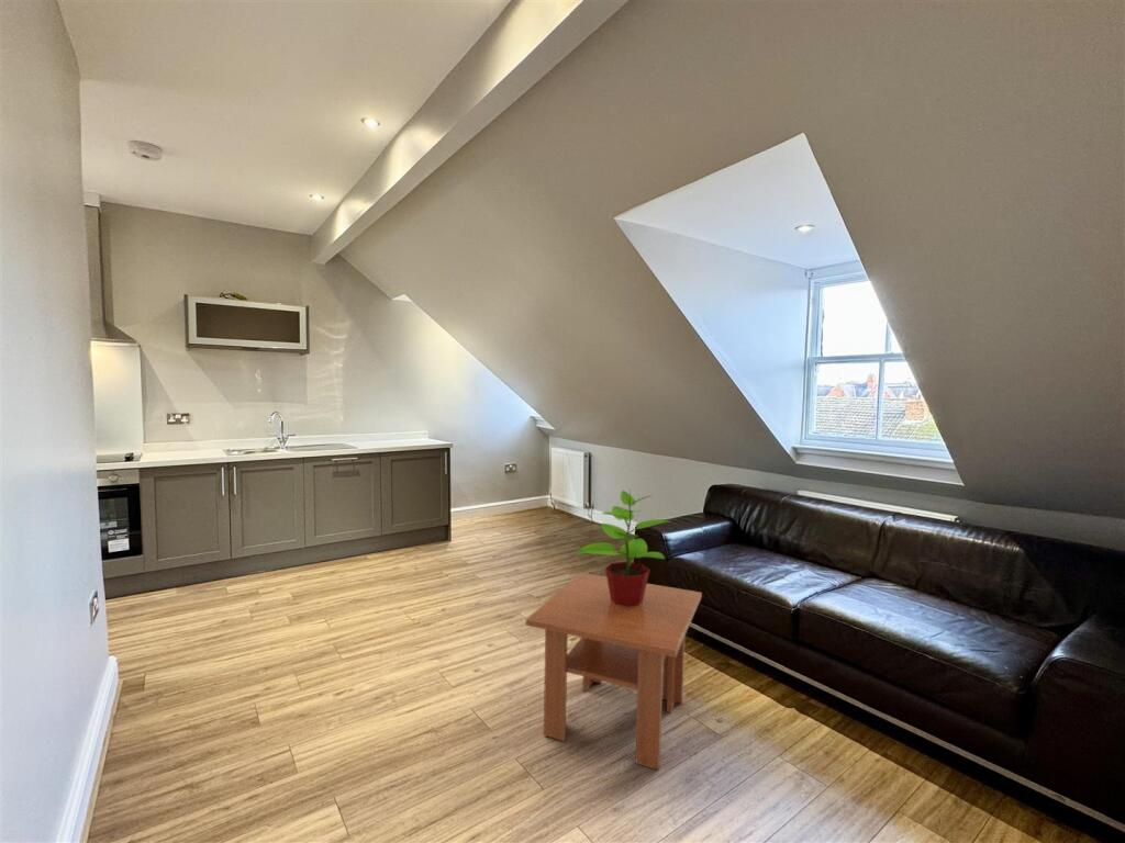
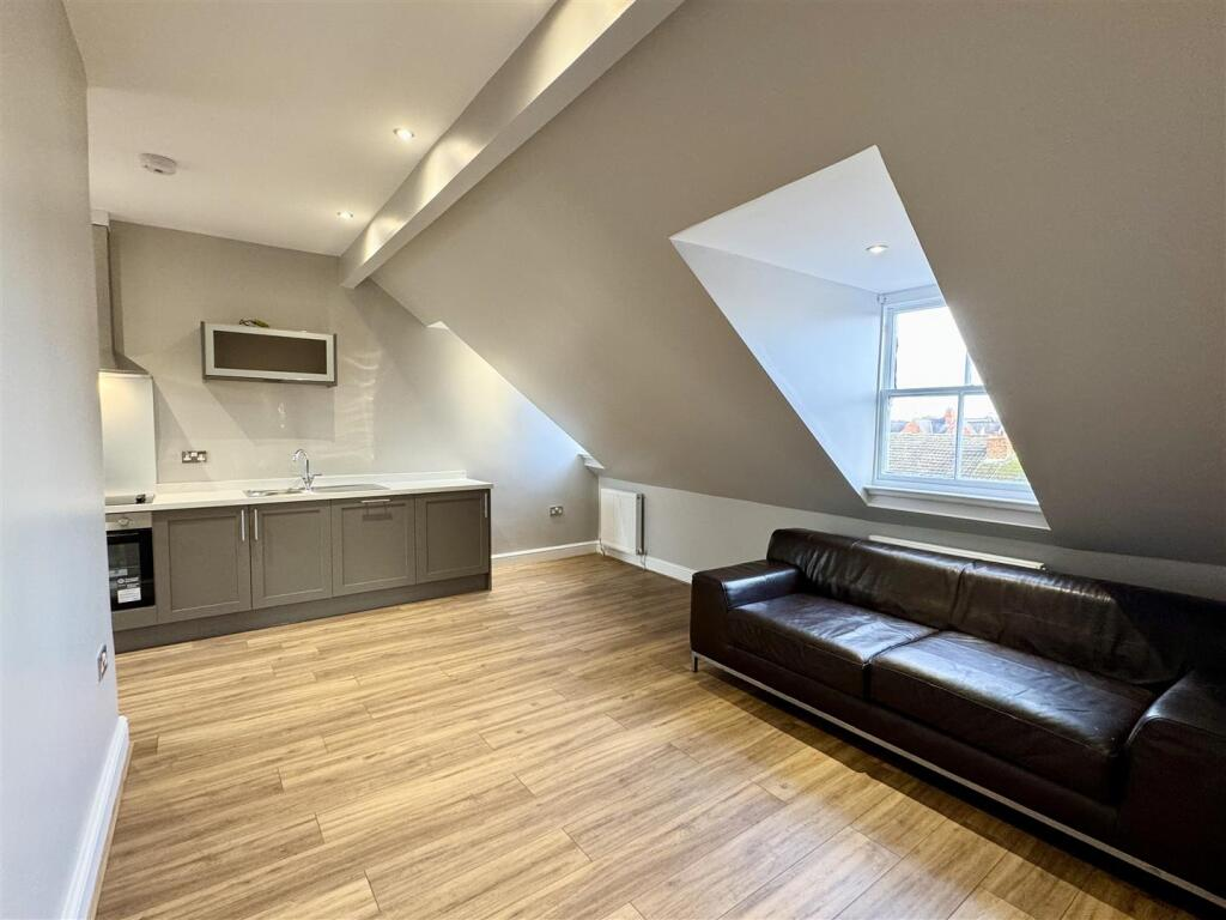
- coffee table [525,572,703,772]
- potted plant [575,490,671,607]
